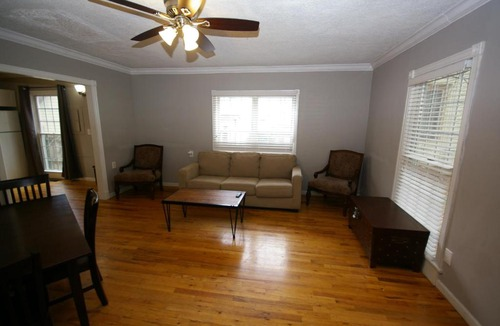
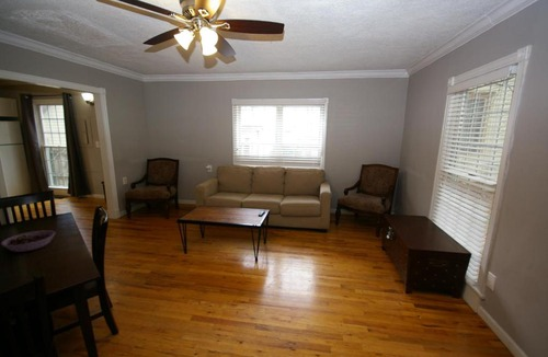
+ bowl [0,229,56,253]
